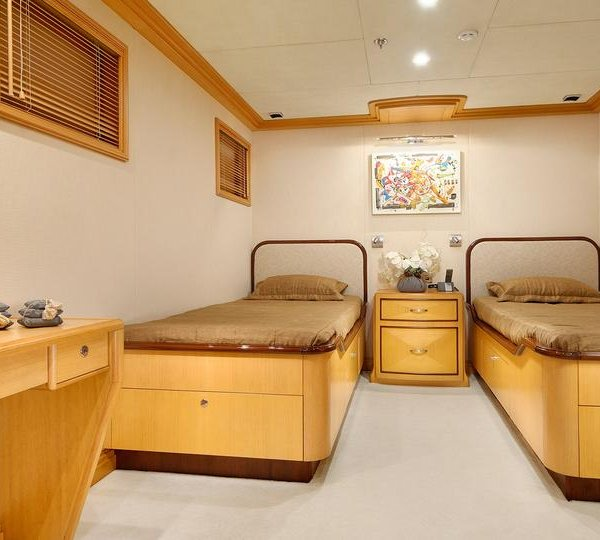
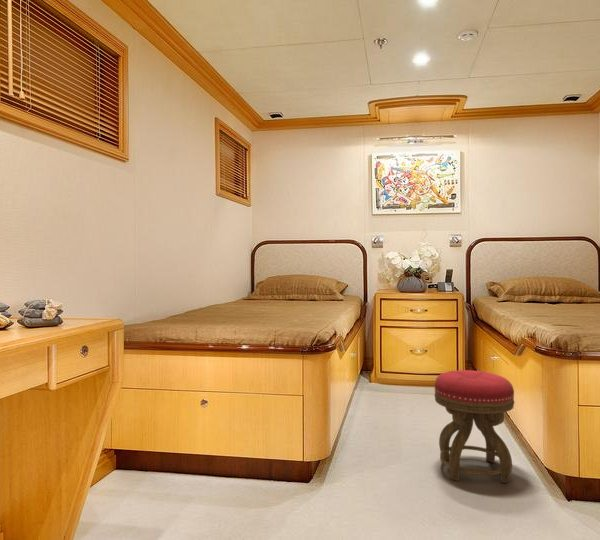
+ stool [433,369,515,484]
